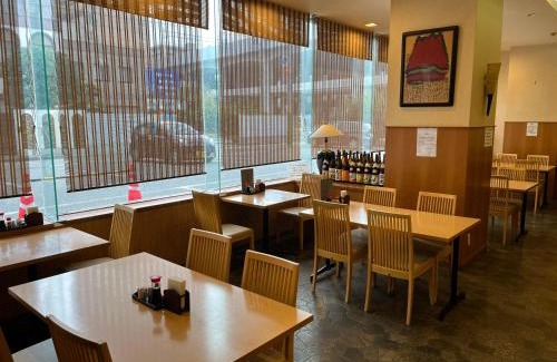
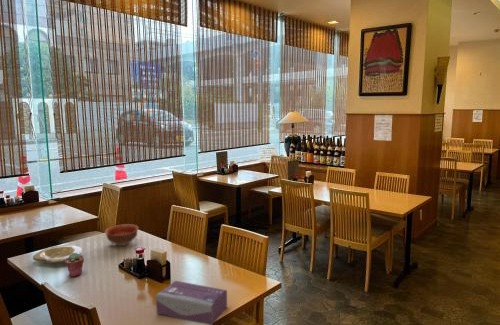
+ tissue box [155,280,228,325]
+ bowl [104,223,139,247]
+ plate [32,244,83,264]
+ potted succulent [64,253,85,278]
